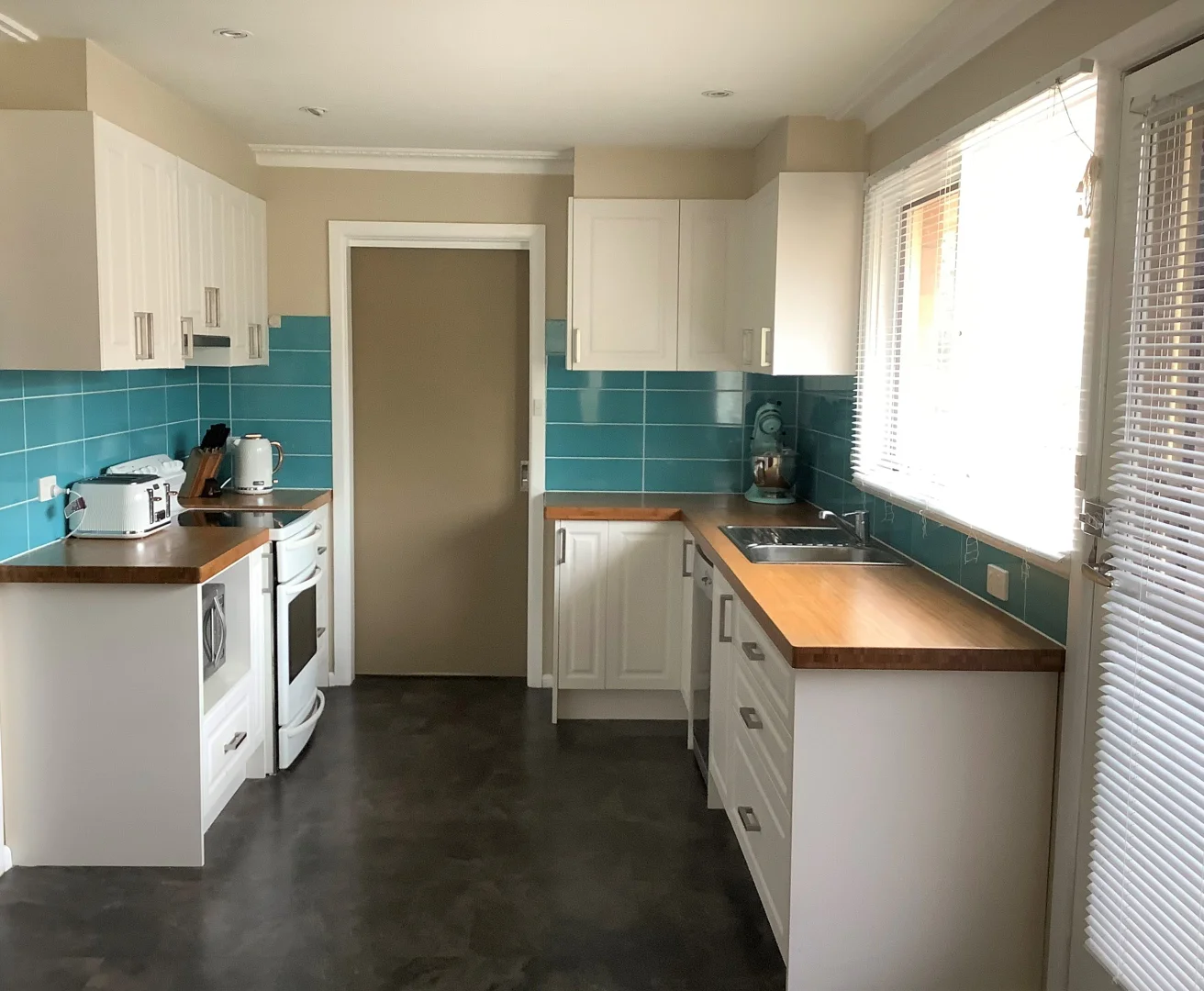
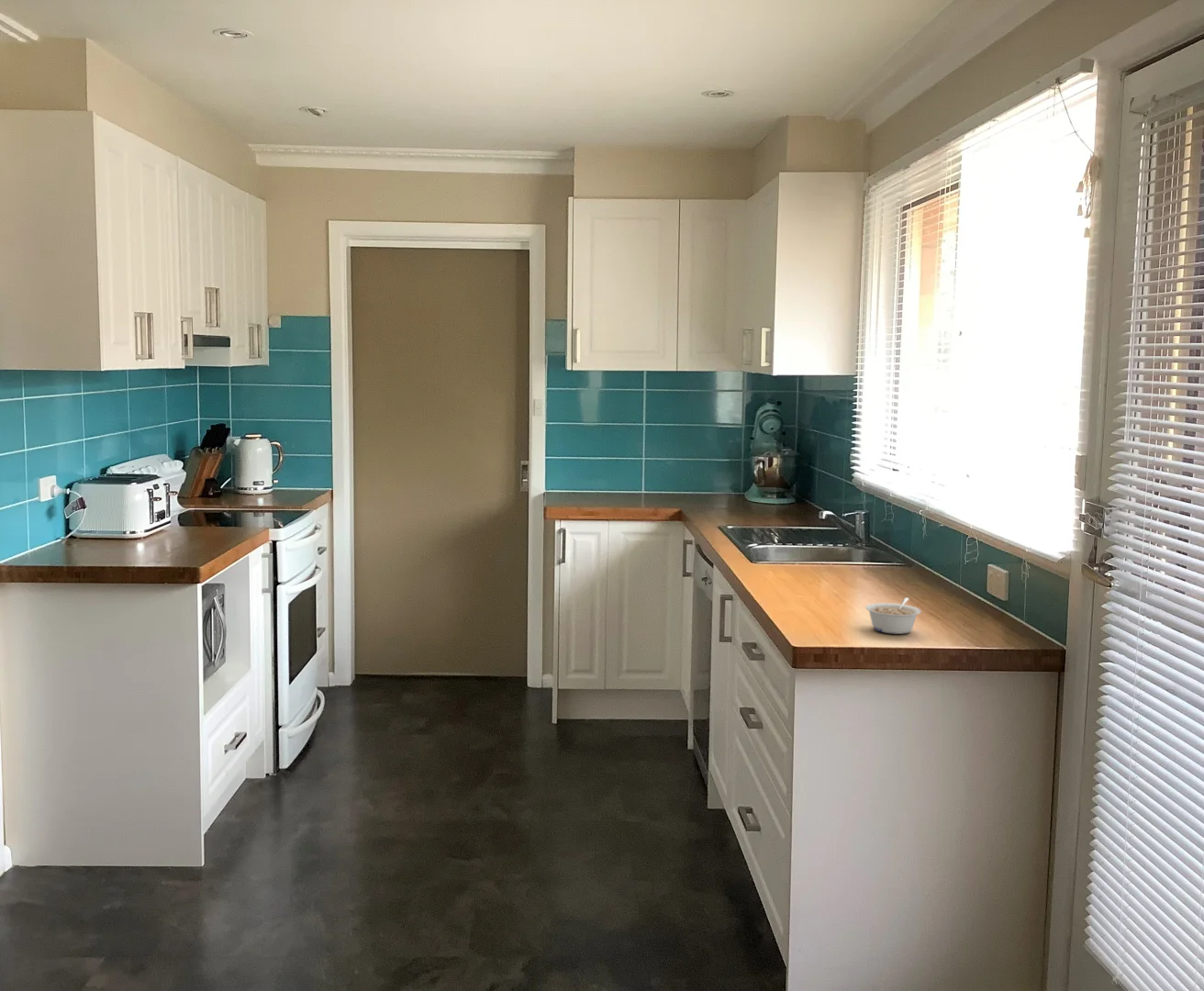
+ legume [864,597,922,635]
